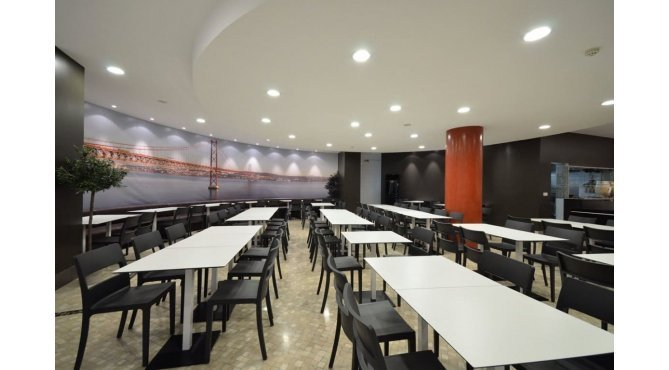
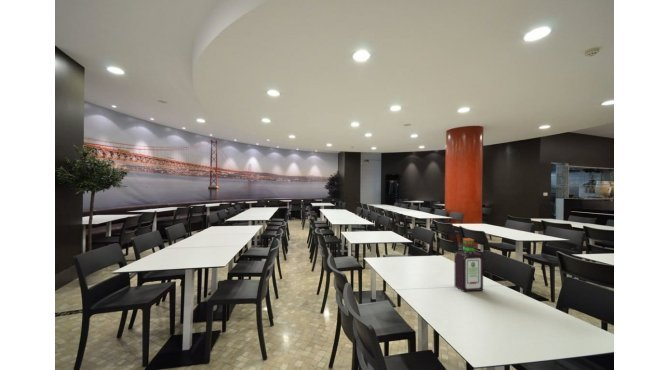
+ bottle [454,237,484,293]
